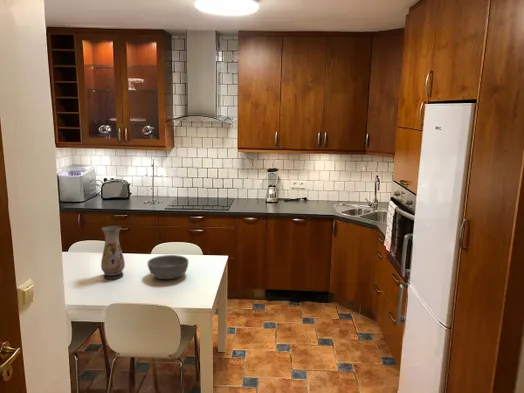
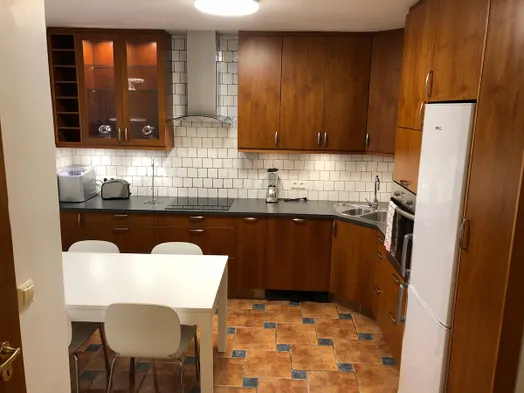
- vase [100,225,126,280]
- bowl [146,254,190,280]
